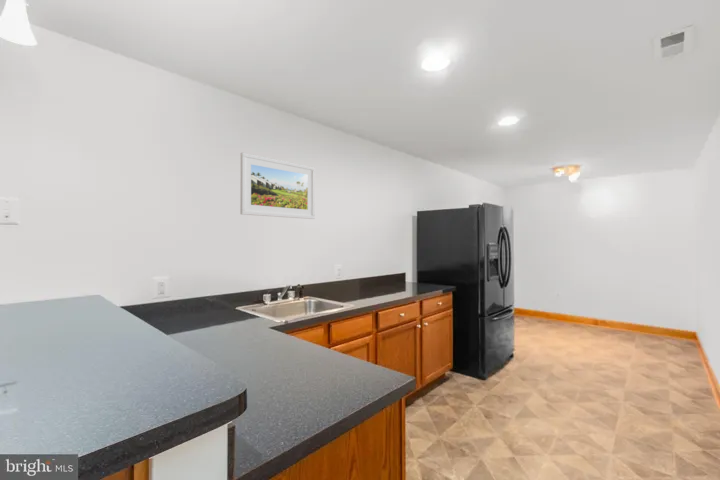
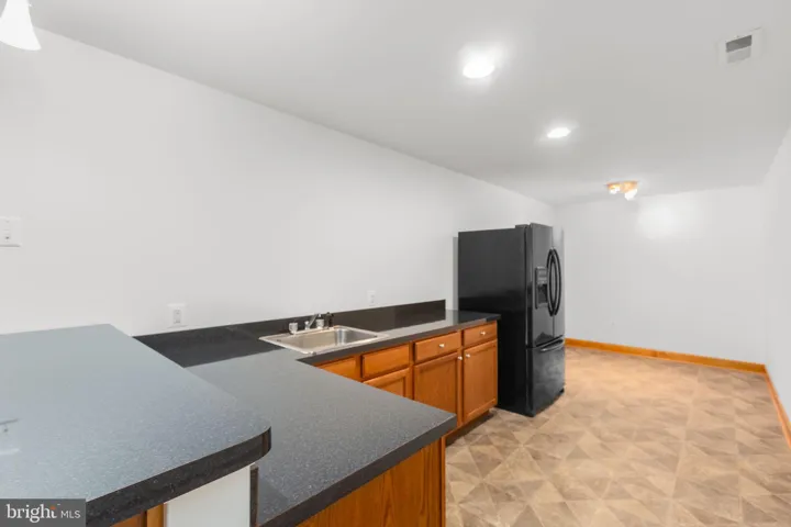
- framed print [239,151,316,220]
